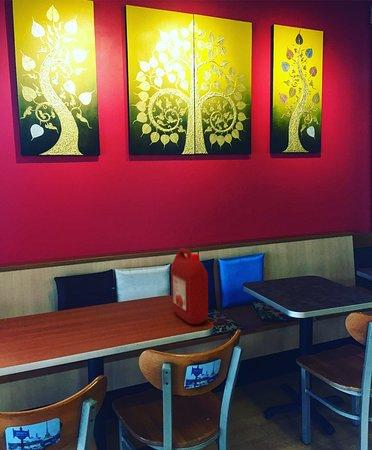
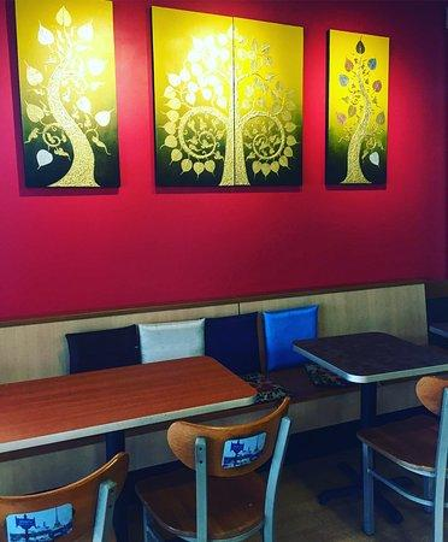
- ketchup jug [170,247,209,325]
